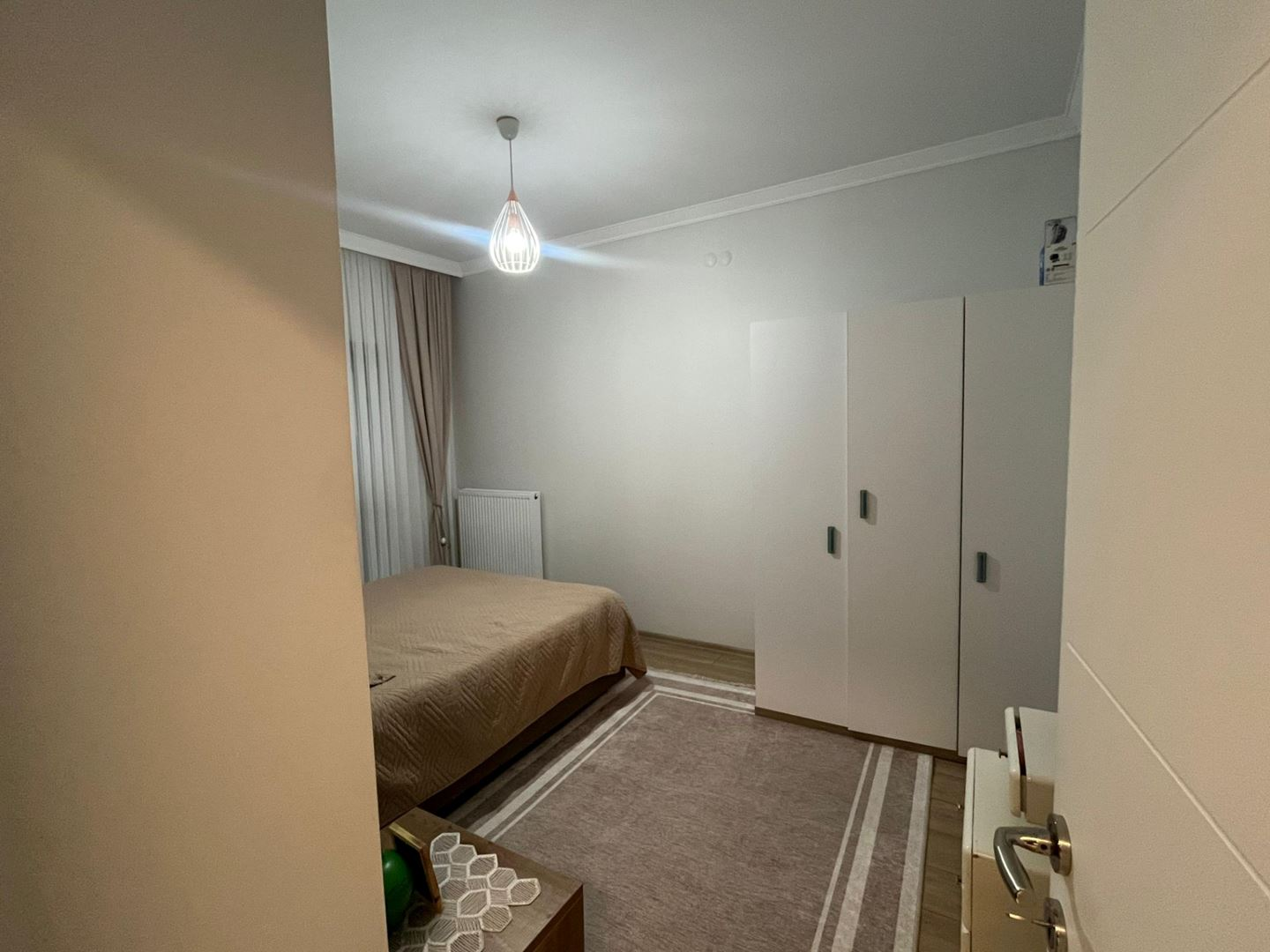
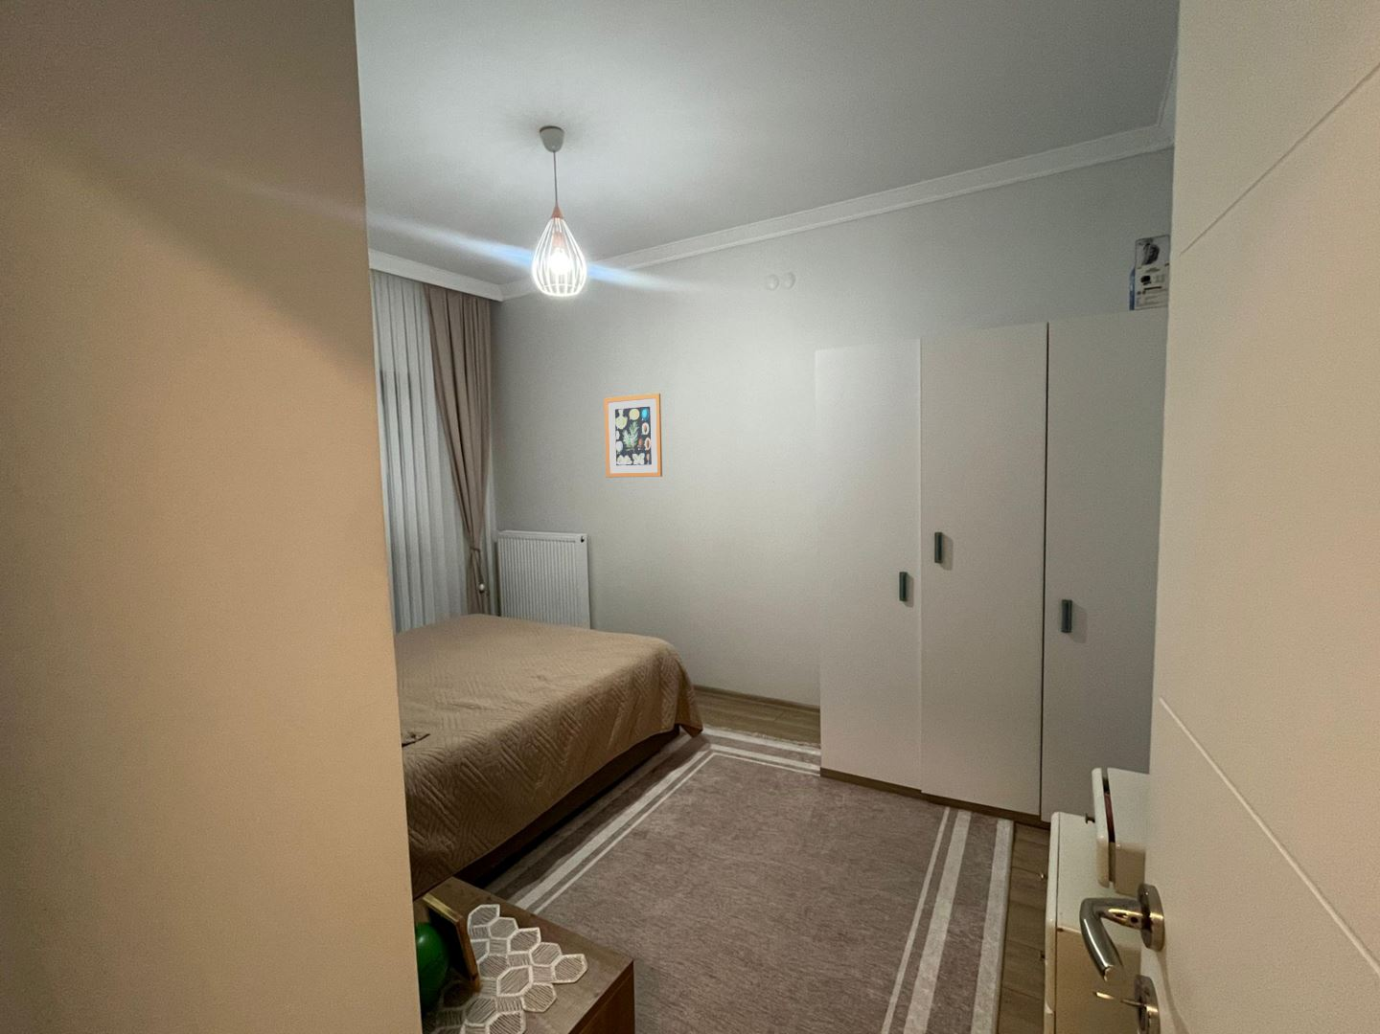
+ wall art [603,392,663,479]
